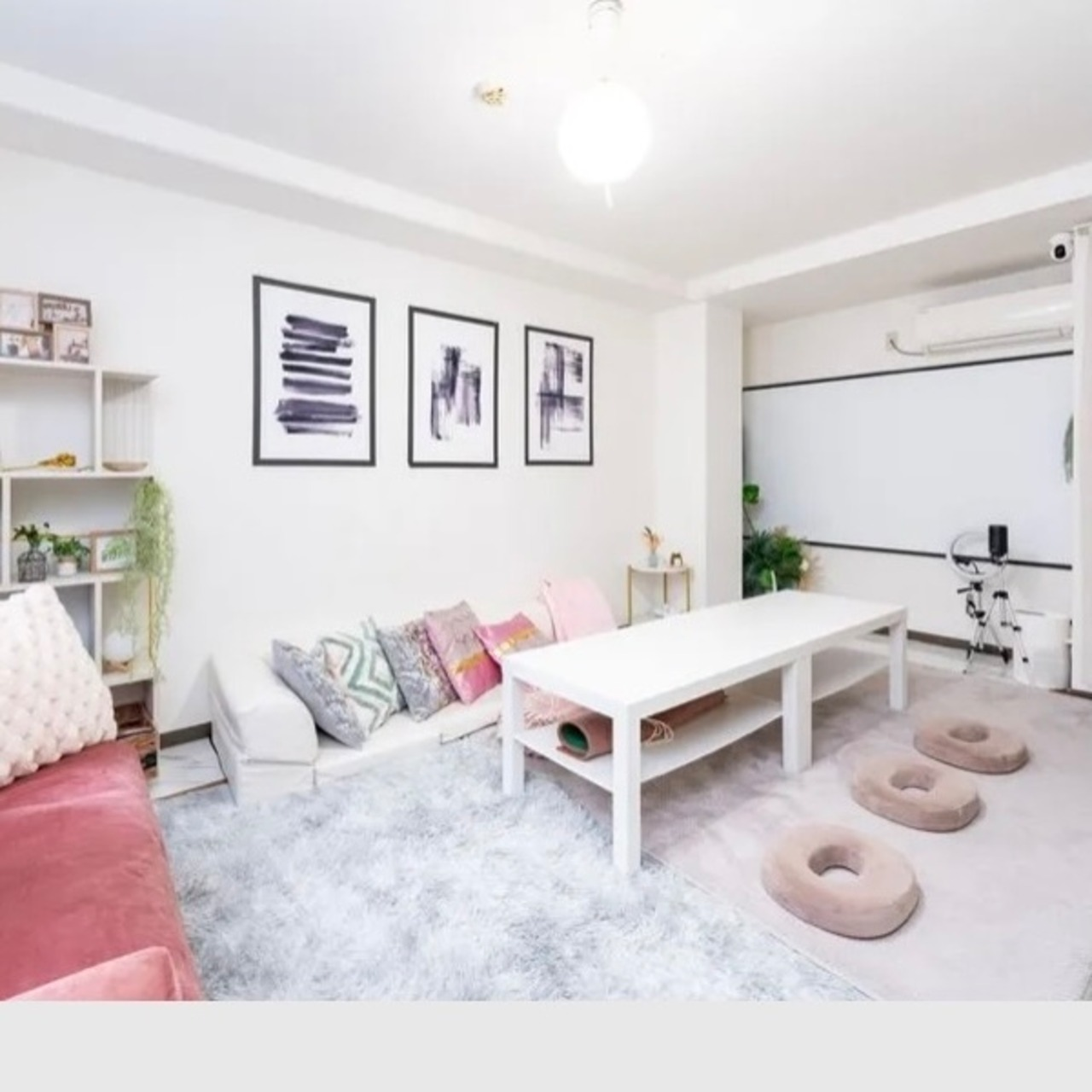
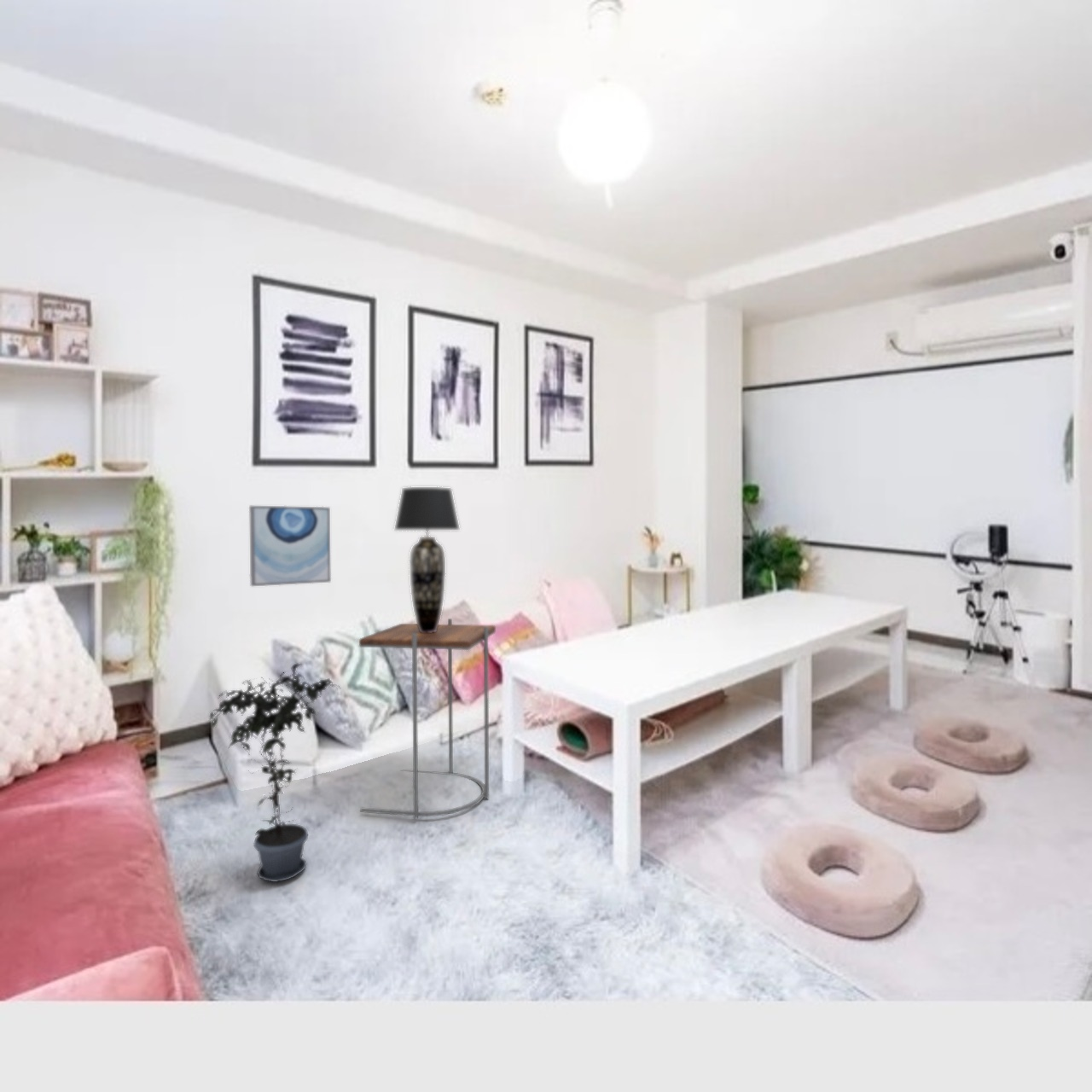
+ side table [358,618,497,820]
+ wall art [248,505,332,587]
+ table lamp [393,486,461,633]
+ potted plant [208,663,341,883]
